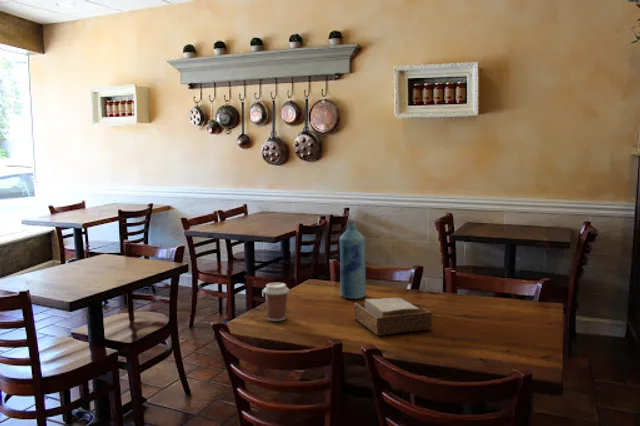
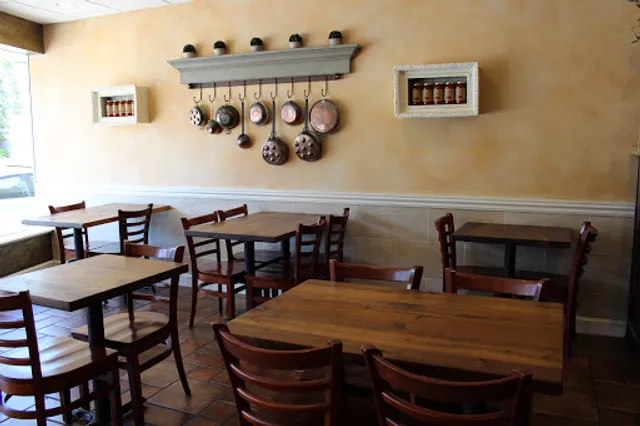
- bottle [338,221,367,300]
- coffee cup [262,282,290,322]
- napkin holder [353,297,433,336]
